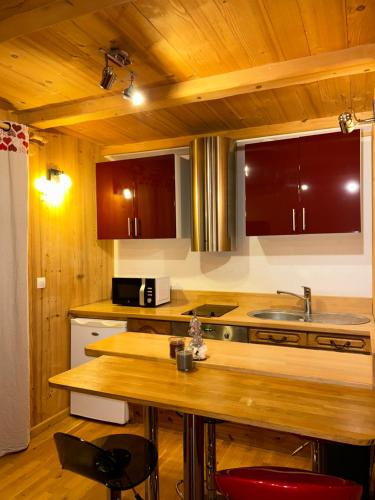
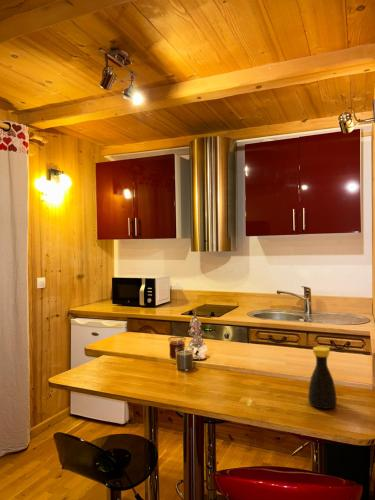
+ bottle [307,346,338,410]
